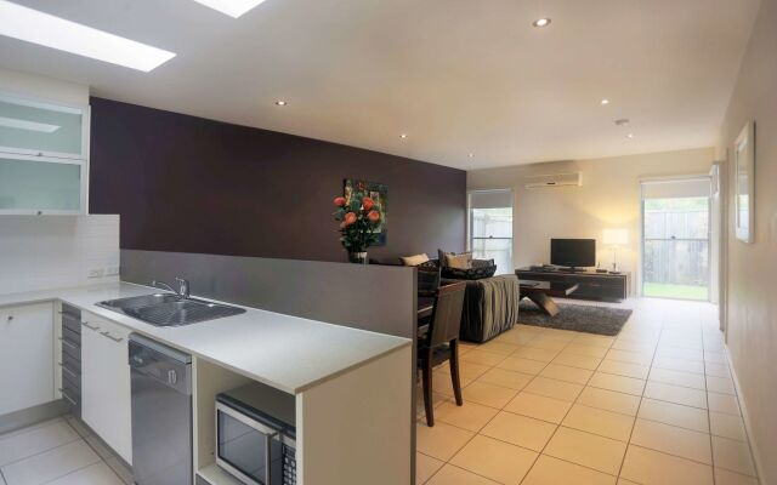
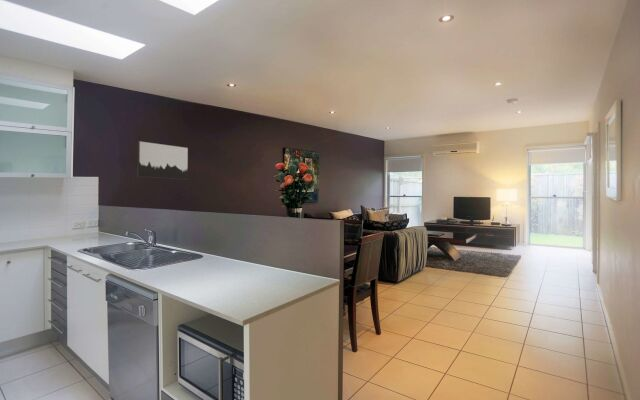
+ wall art [137,140,189,180]
